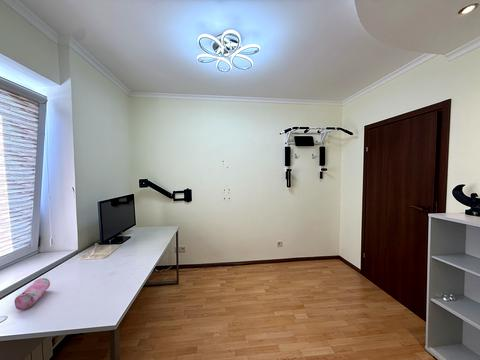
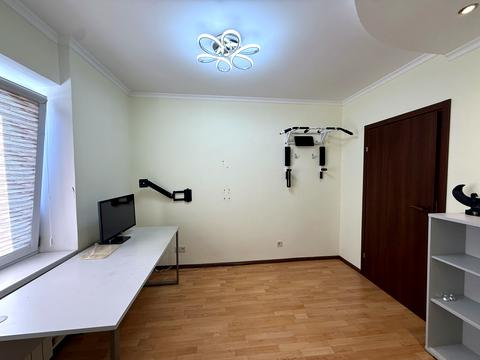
- pencil case [14,277,51,311]
